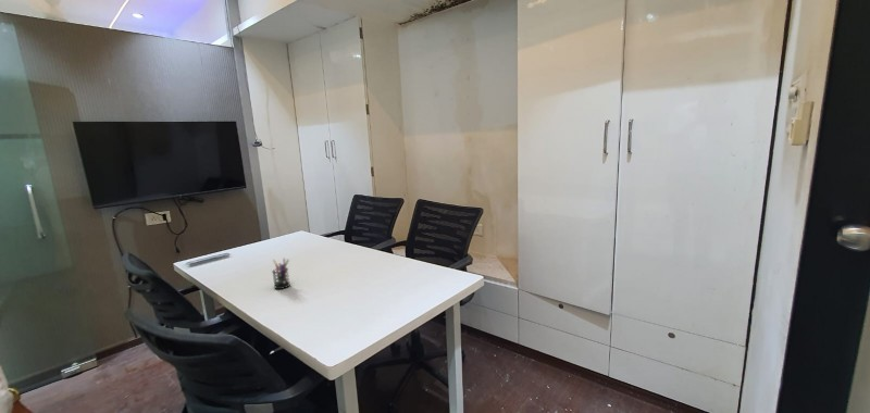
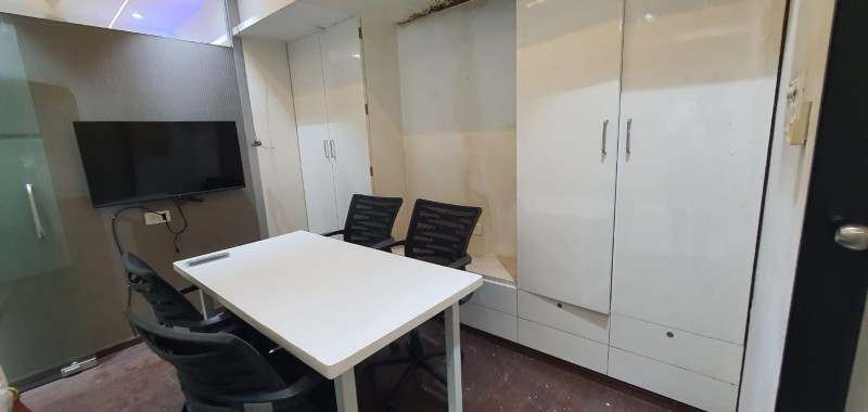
- pen holder [271,258,291,290]
